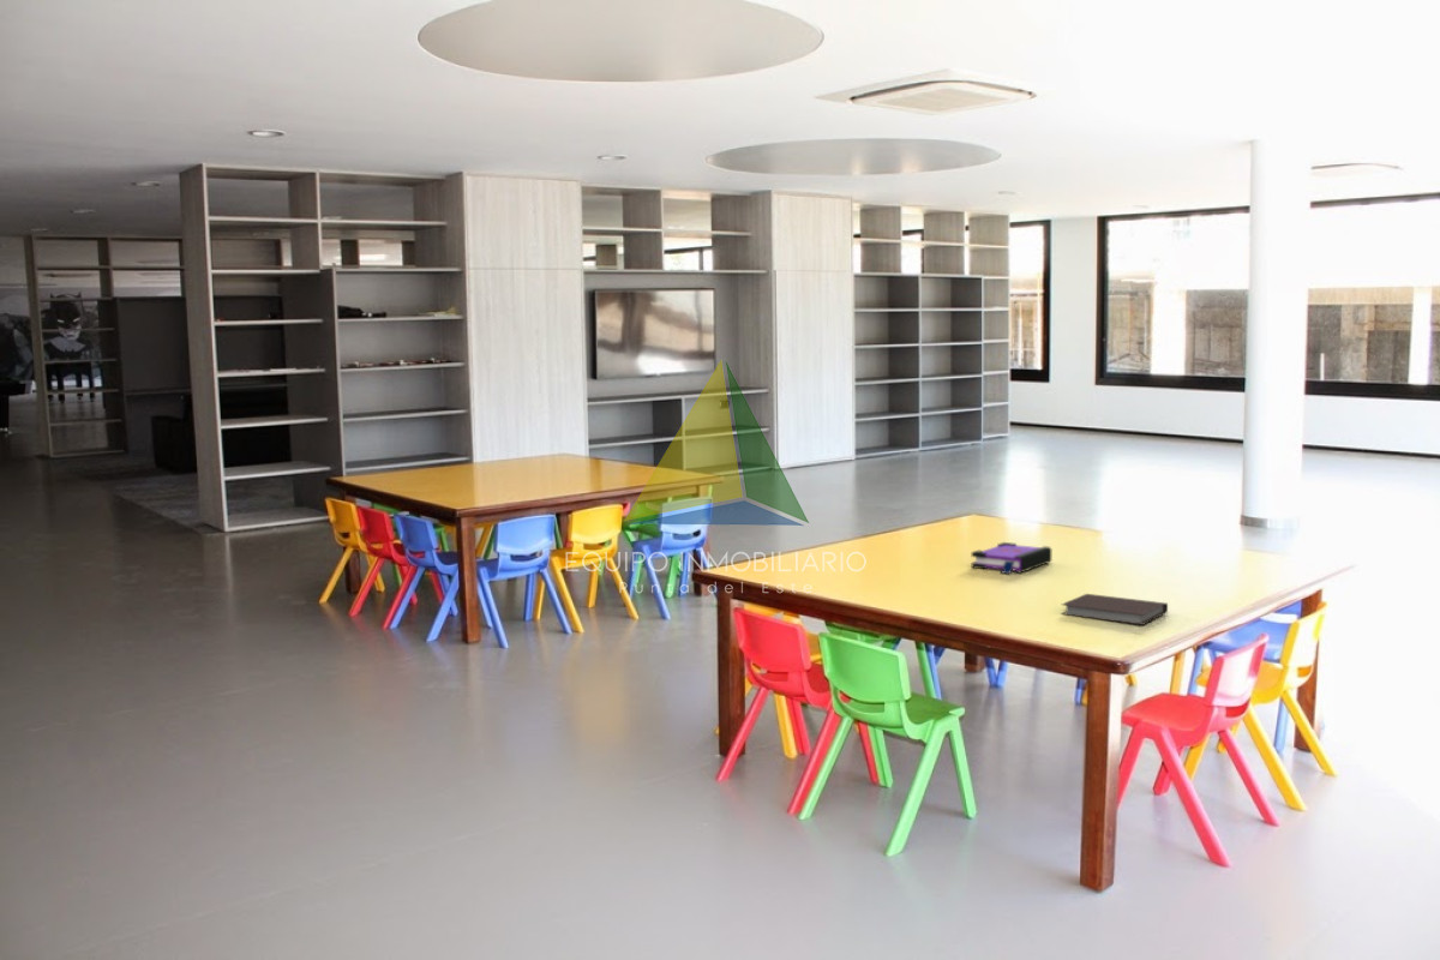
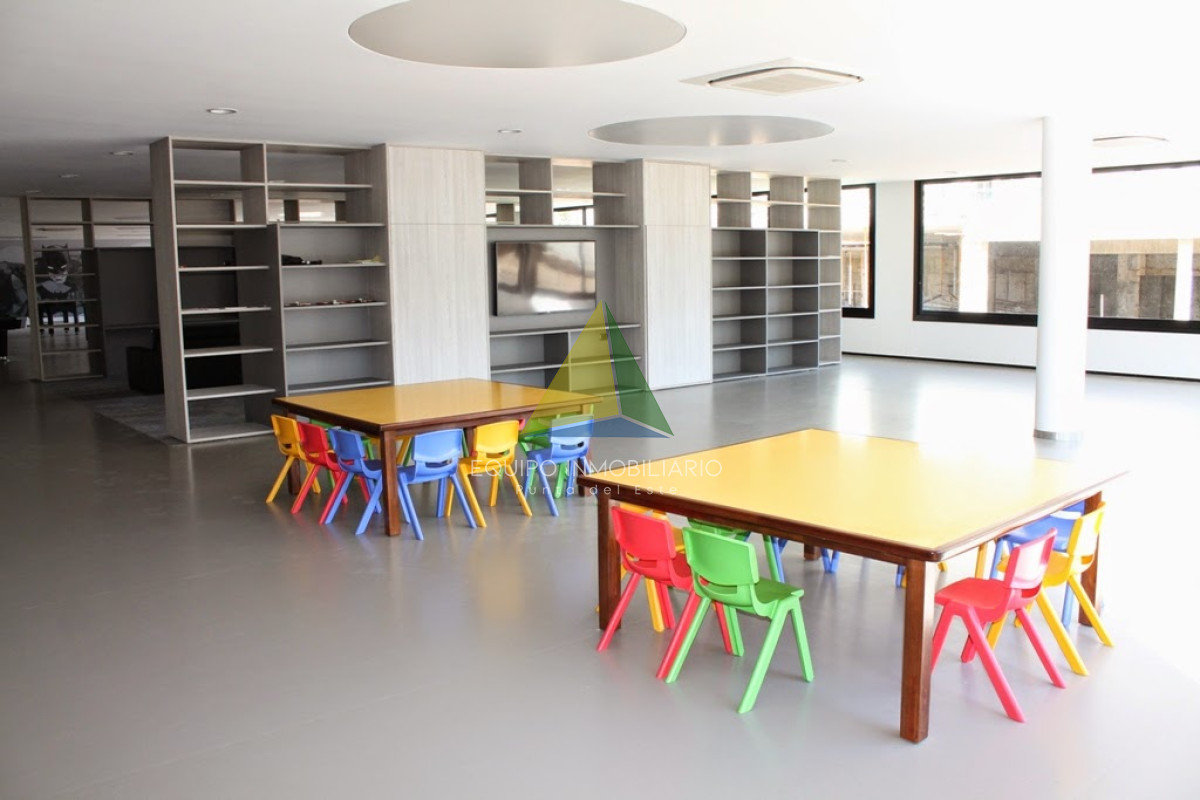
- notebook [1060,593,1169,626]
- board game [971,541,1052,575]
